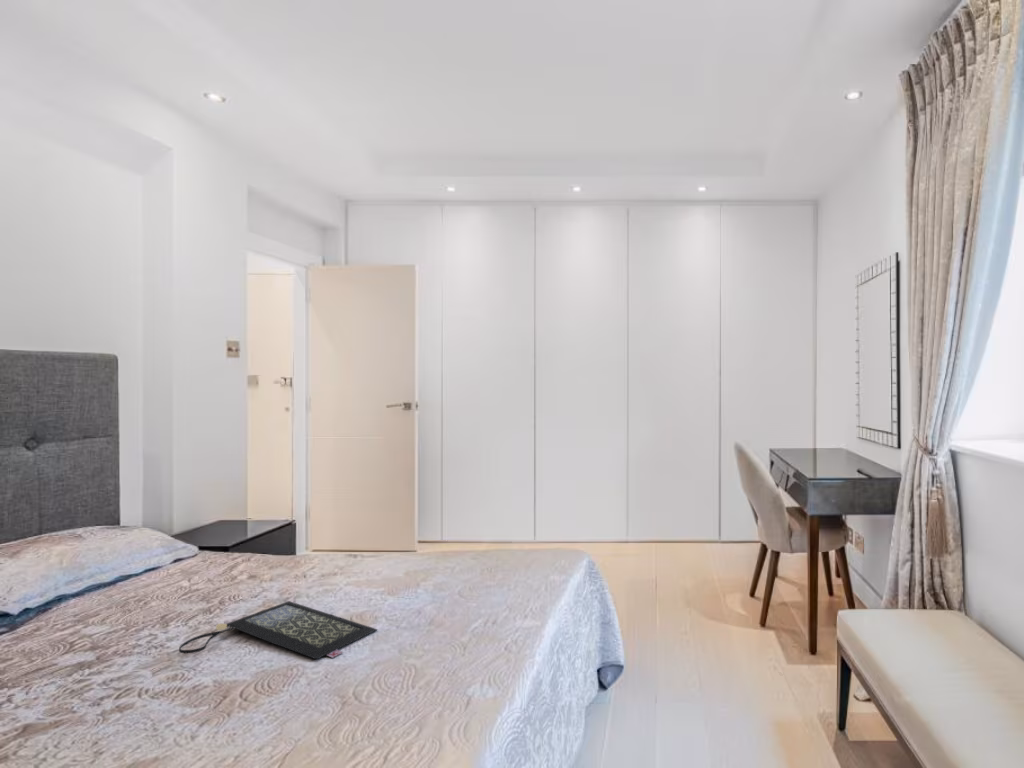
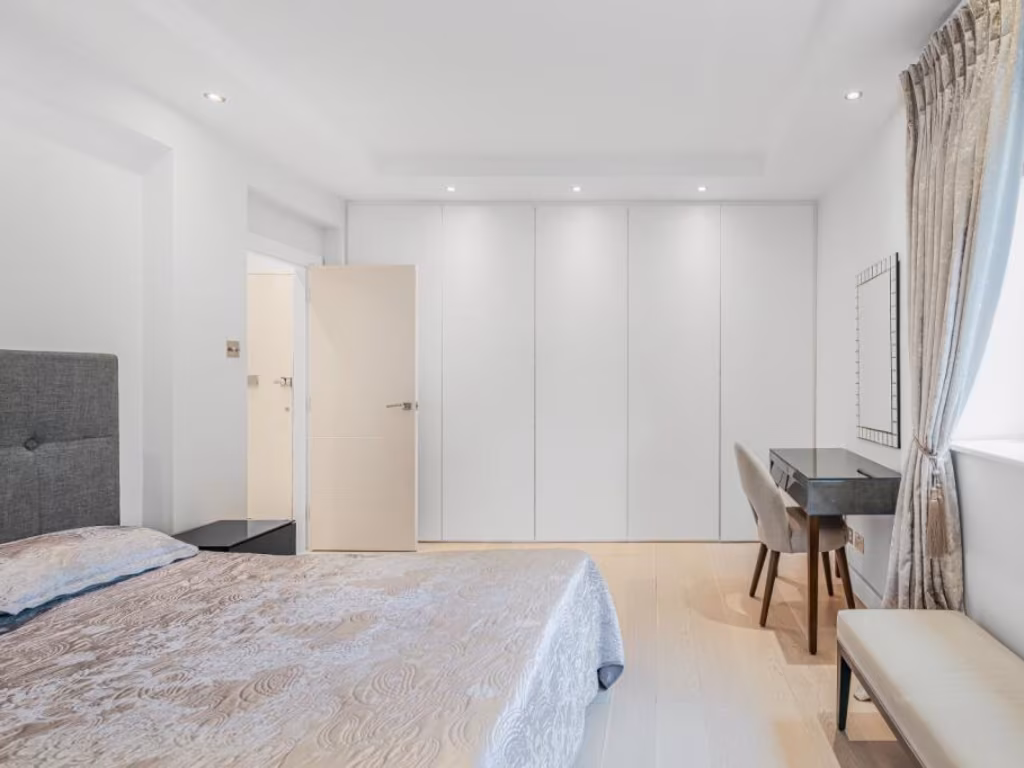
- clutch bag [178,600,379,660]
